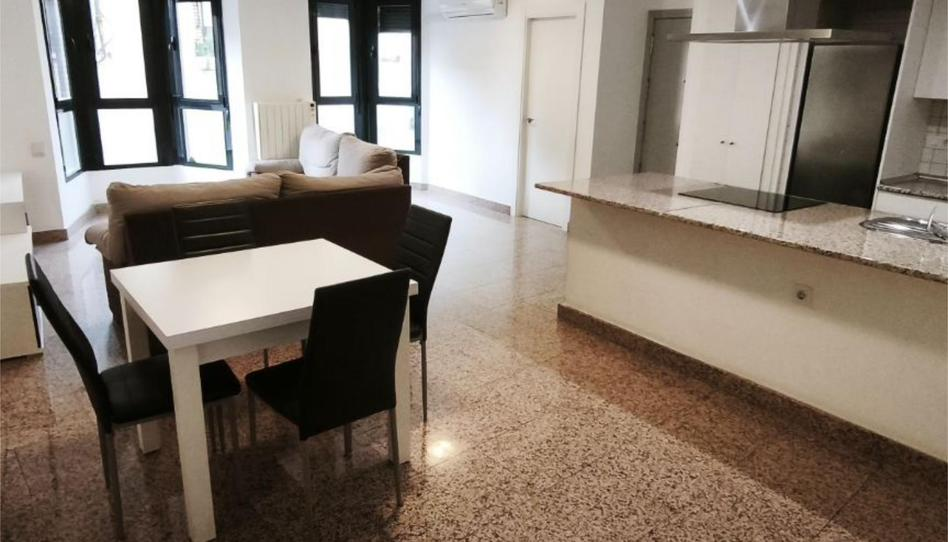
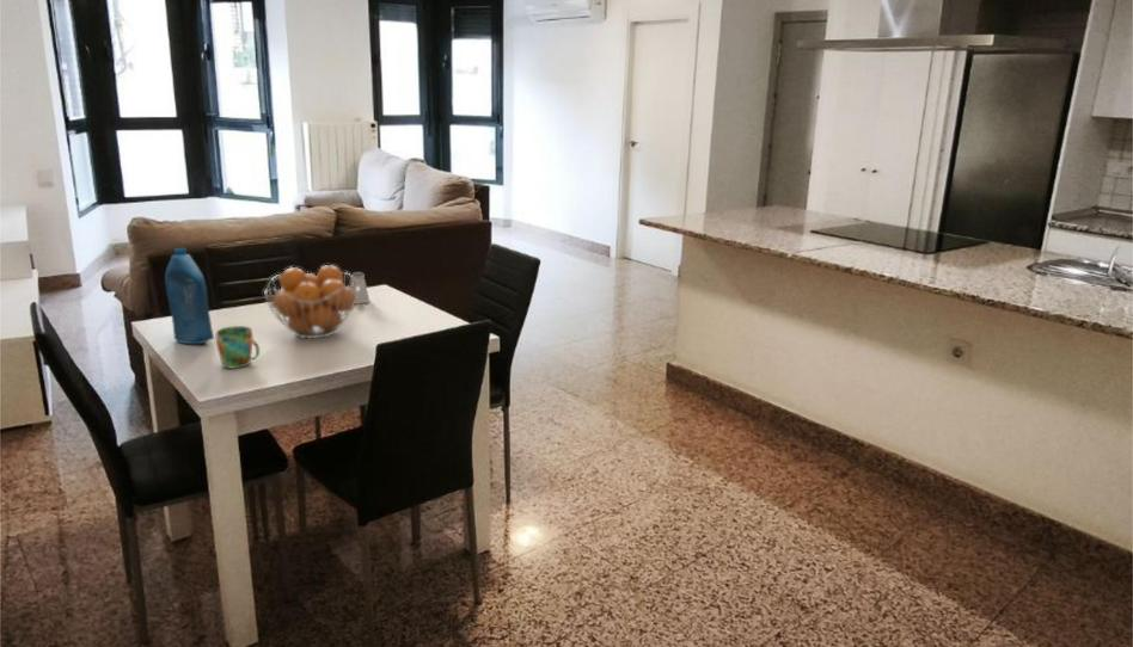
+ saltshaker [350,271,370,304]
+ mug [214,325,261,369]
+ fruit basket [263,264,359,340]
+ bottle [164,247,215,345]
